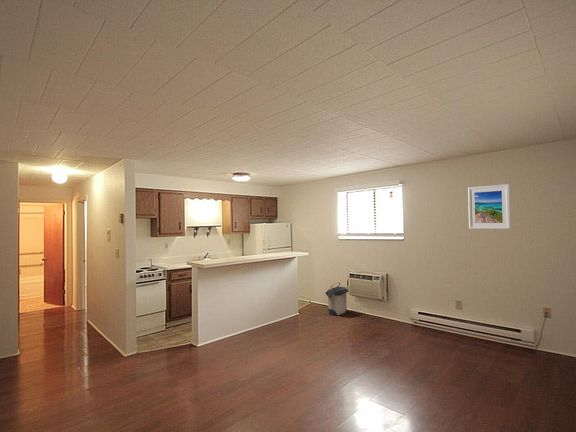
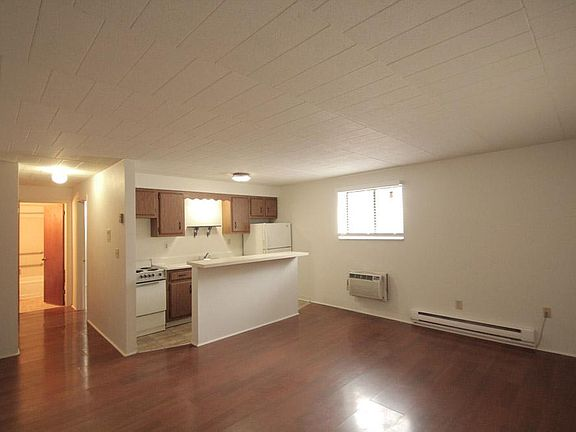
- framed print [467,183,511,230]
- laundry hamper [324,281,350,317]
